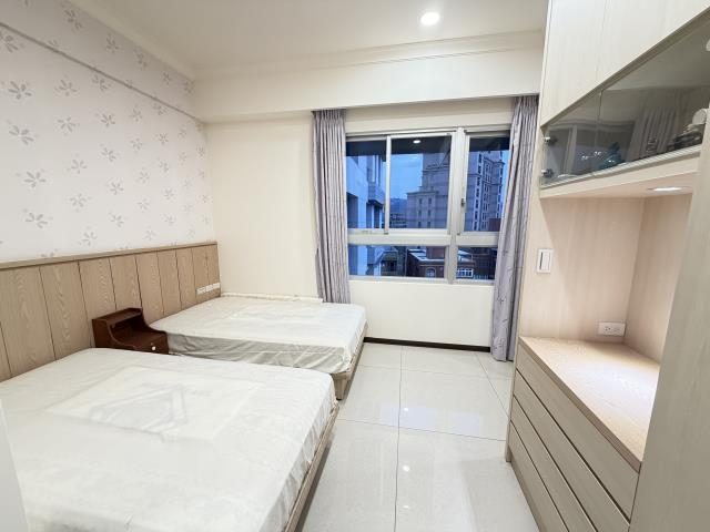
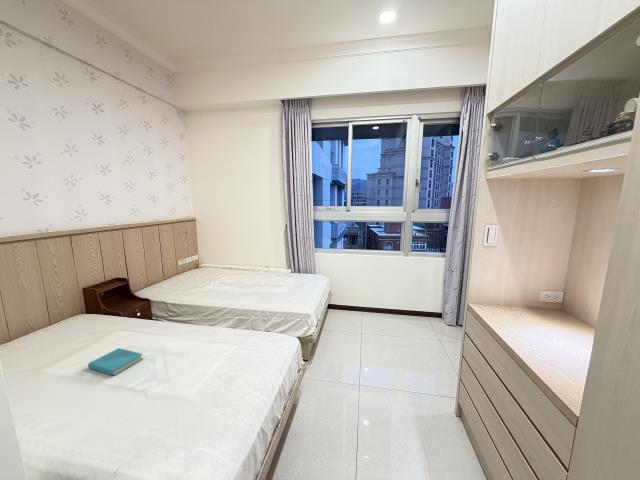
+ book [87,347,144,377]
